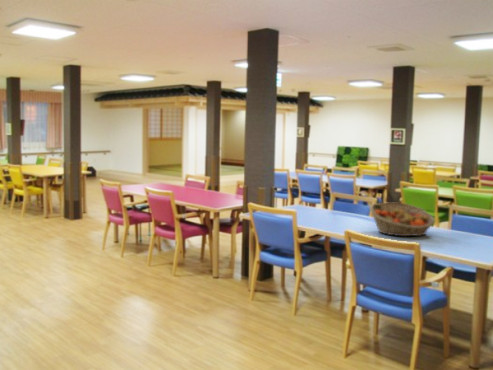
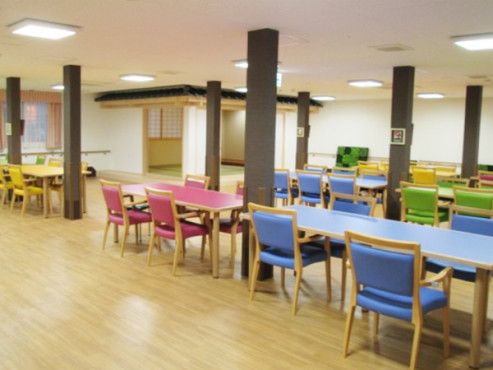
- fruit basket [369,202,436,237]
